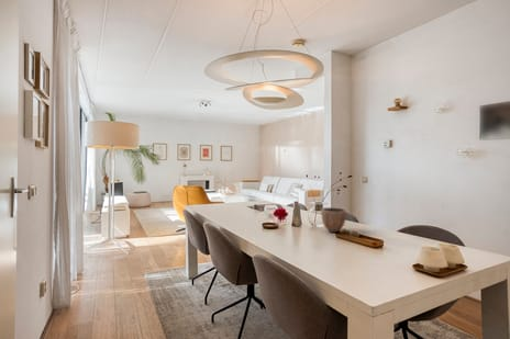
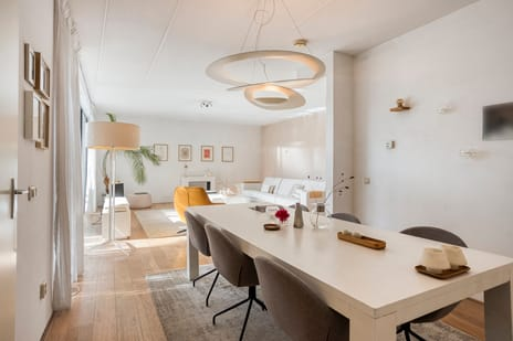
- decorative bowl [320,206,347,234]
